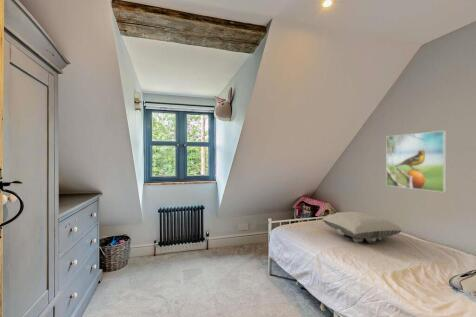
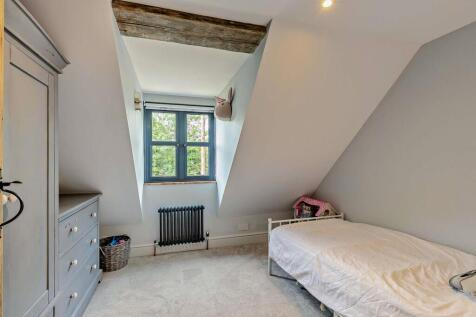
- pillow [321,211,402,244]
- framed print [385,130,447,193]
